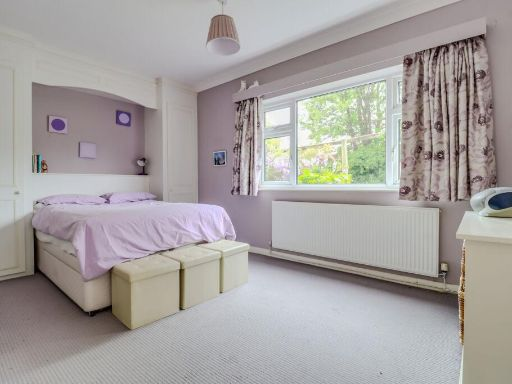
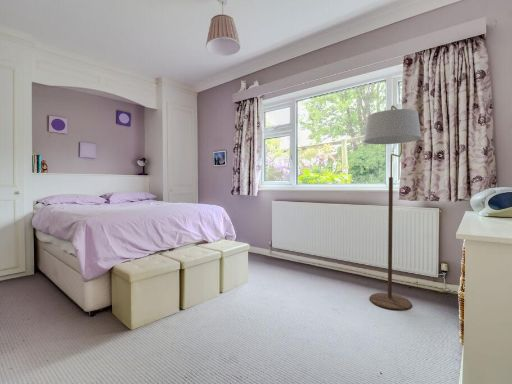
+ floor lamp [363,104,422,311]
